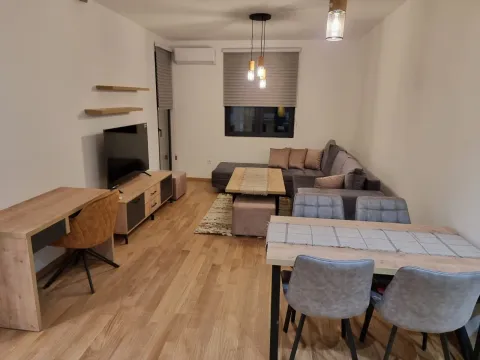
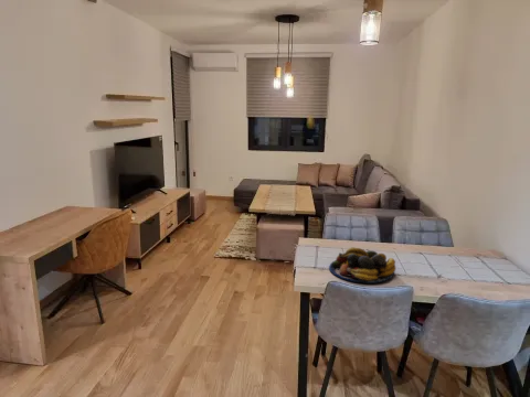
+ fruit bowl [328,246,398,285]
